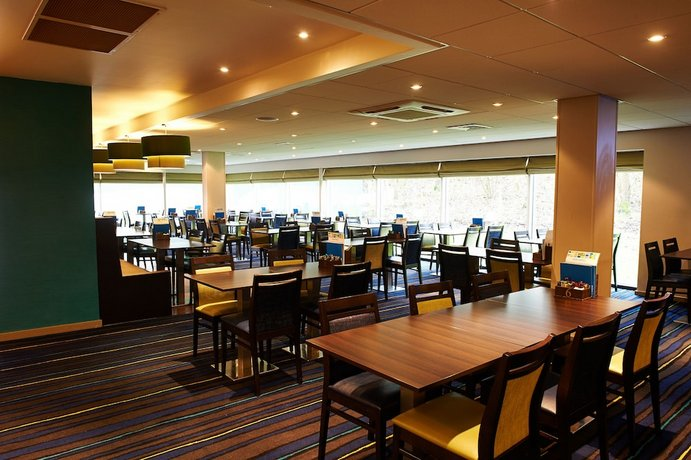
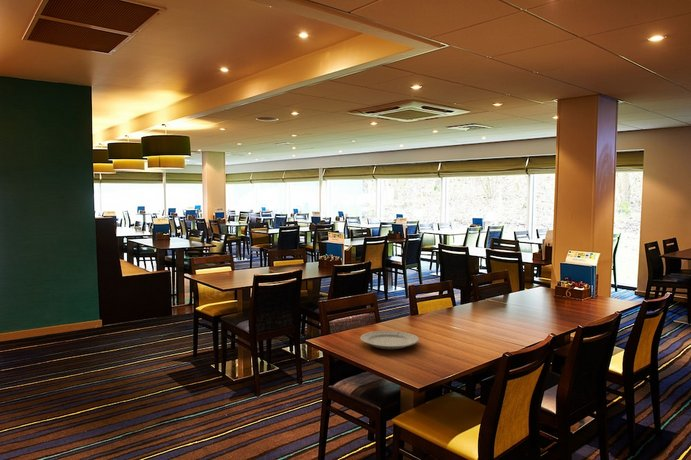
+ chinaware [359,330,420,350]
